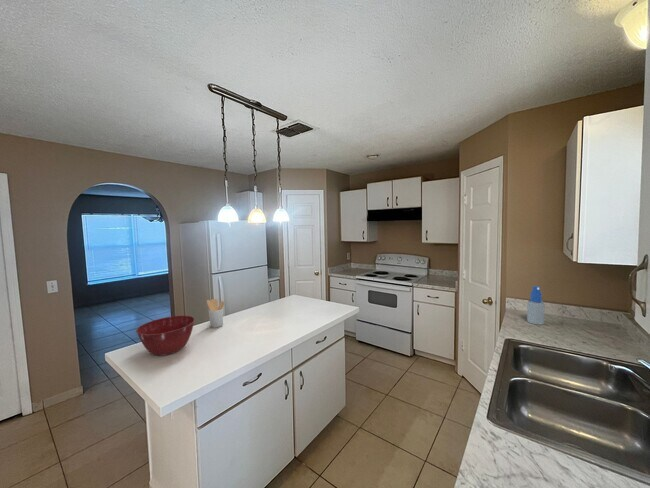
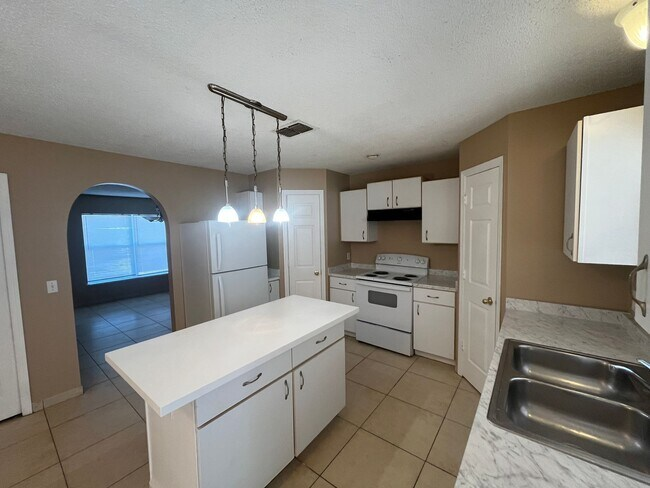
- mixing bowl [135,315,196,357]
- spray bottle [526,285,545,326]
- utensil holder [206,298,226,328]
